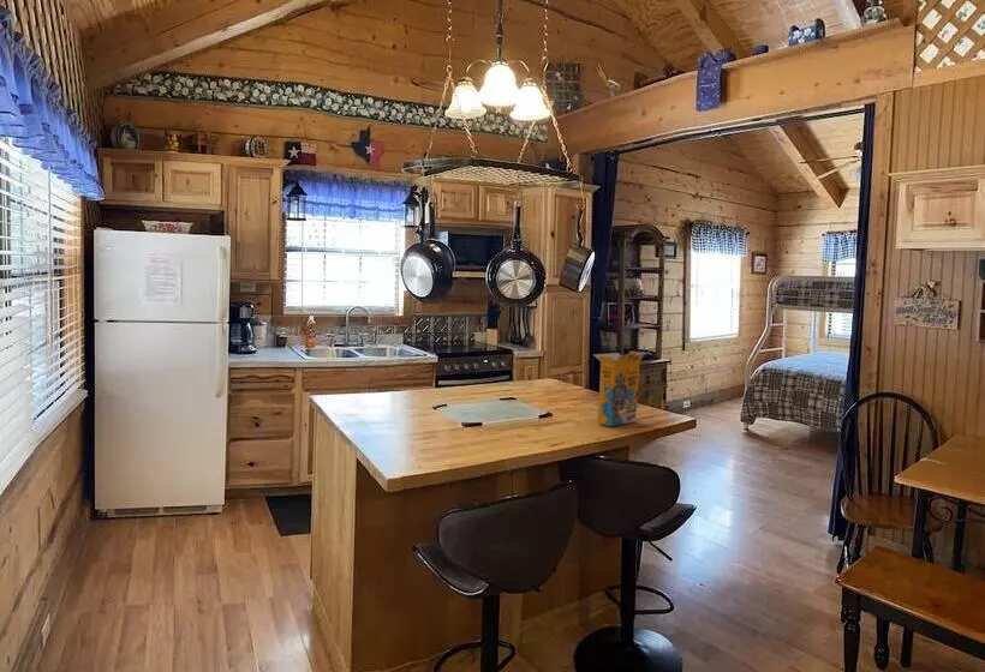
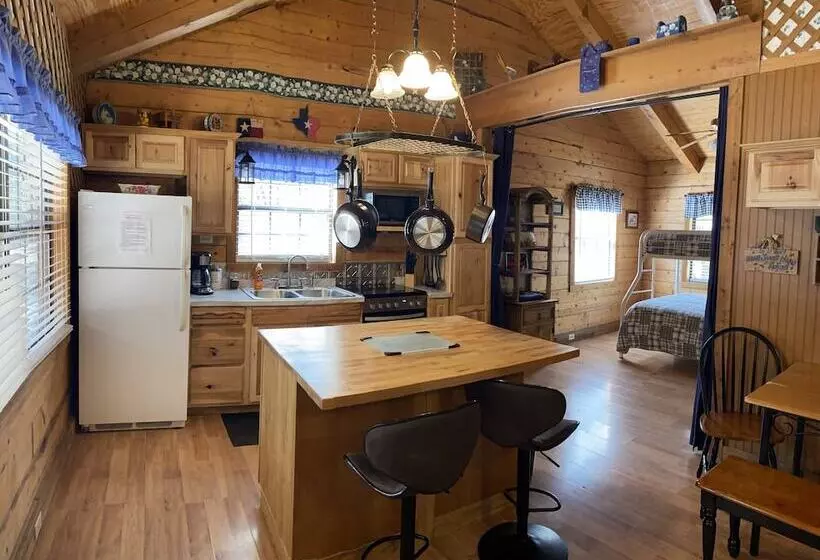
- cereal box [593,350,645,427]
